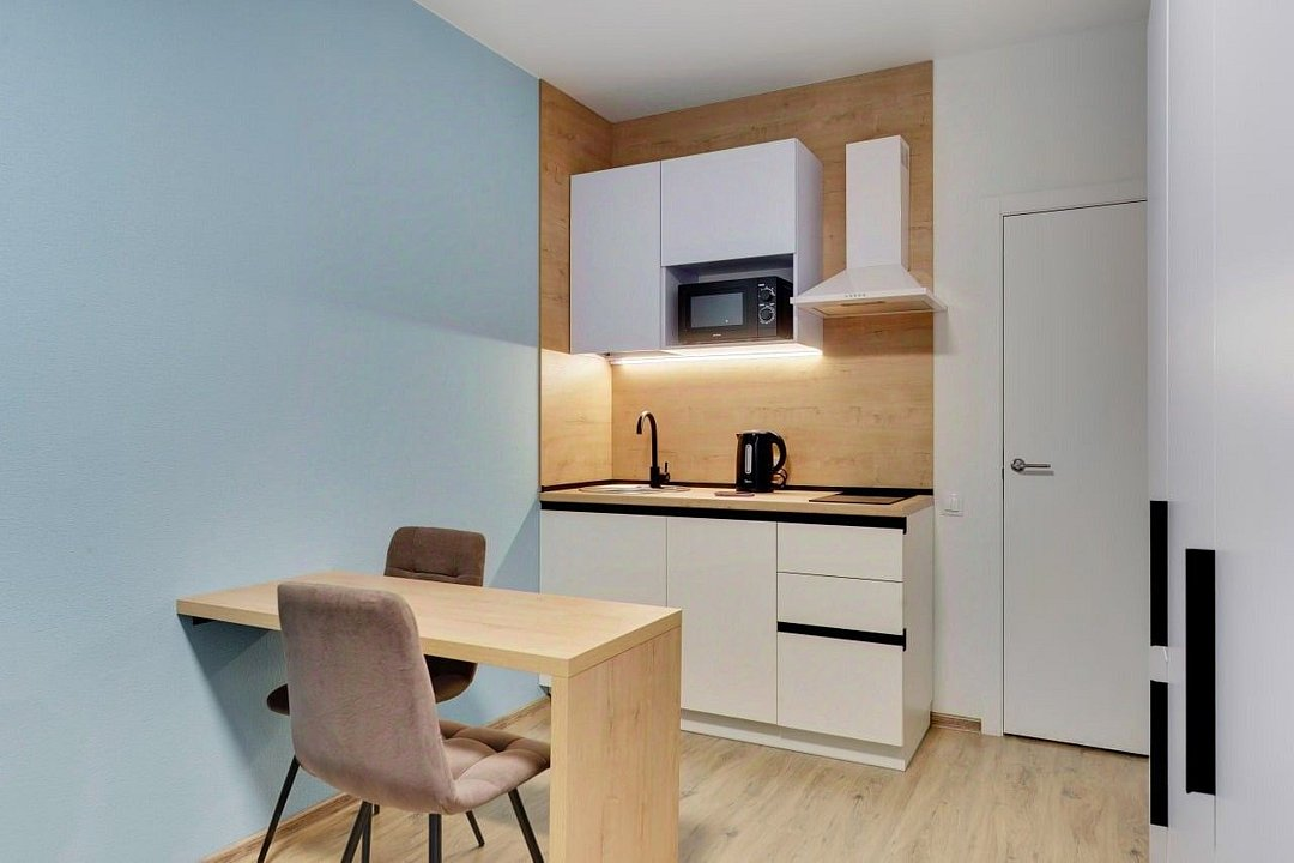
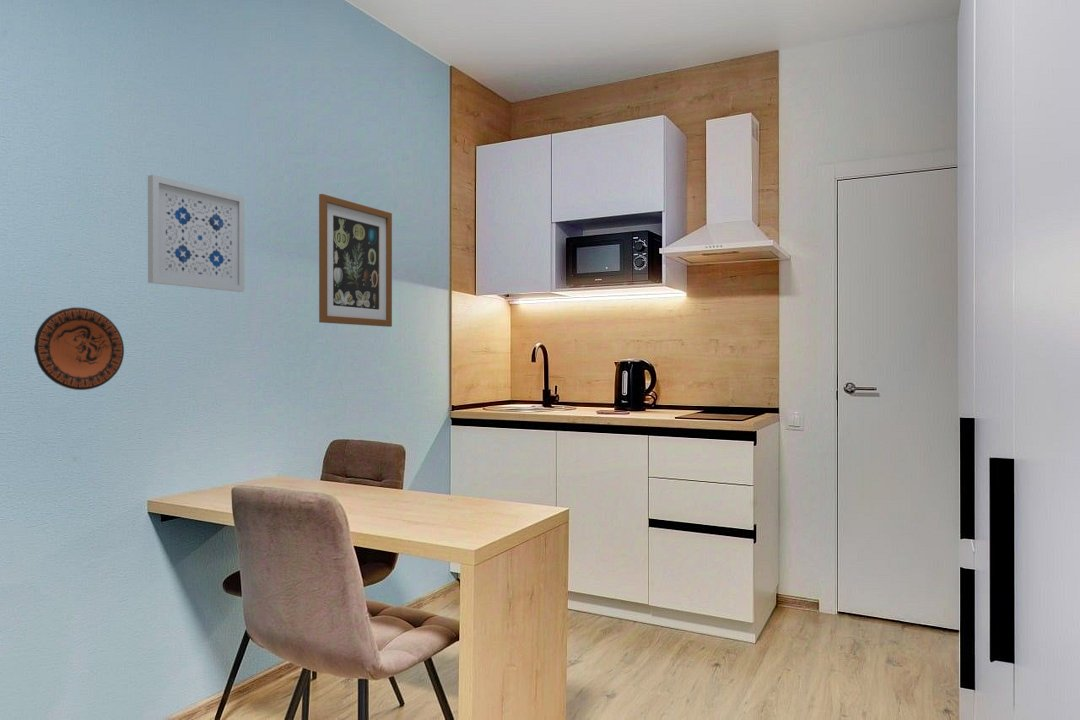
+ decorative plate [33,306,125,391]
+ wall art [318,193,393,328]
+ wall art [147,174,245,293]
